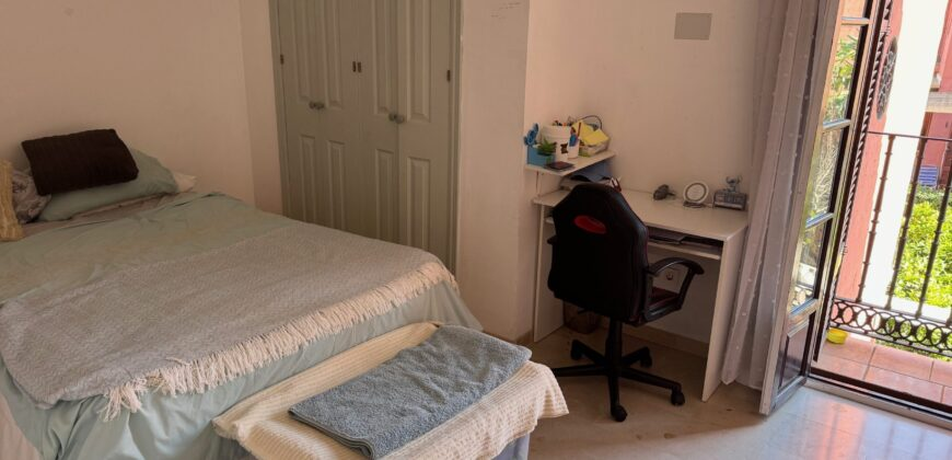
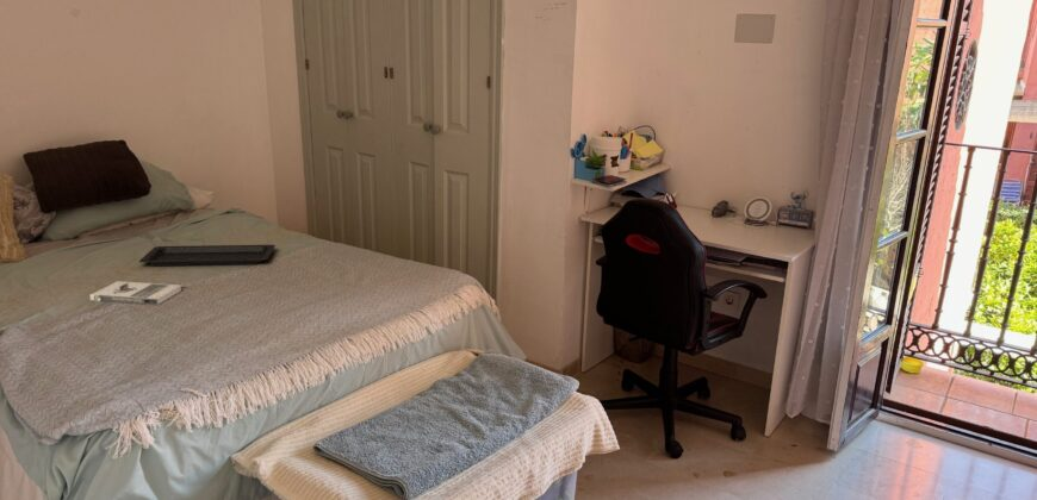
+ book [88,280,182,306]
+ serving tray [138,244,277,267]
